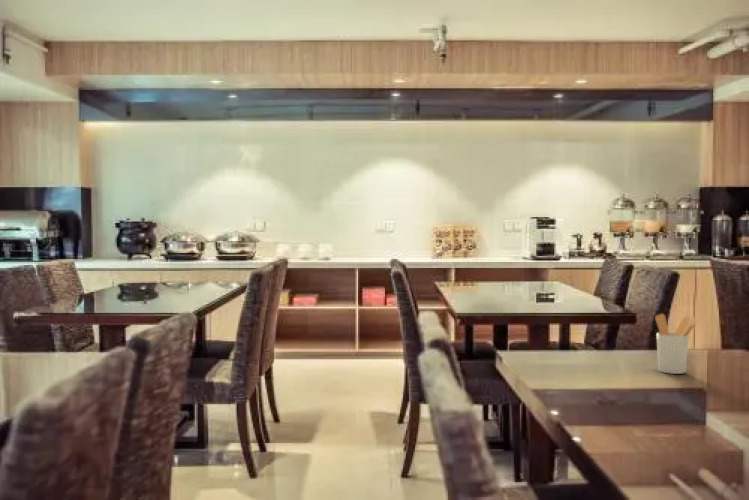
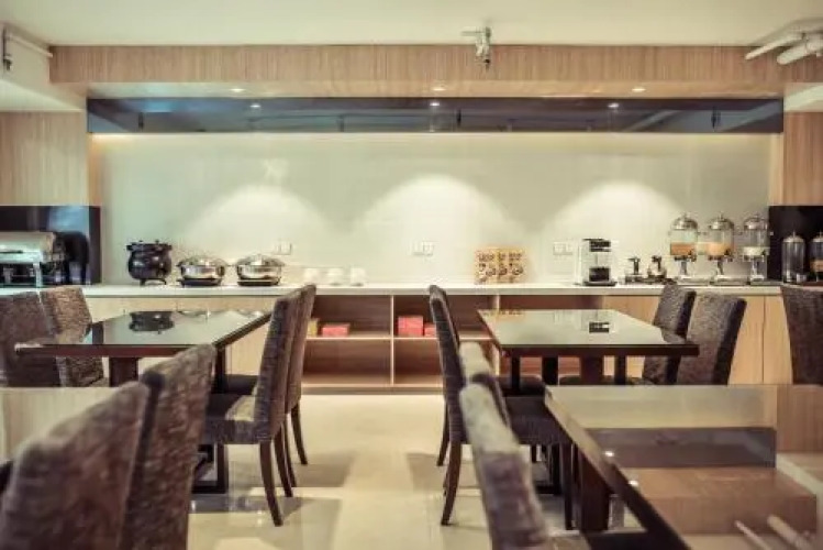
- utensil holder [654,313,700,375]
